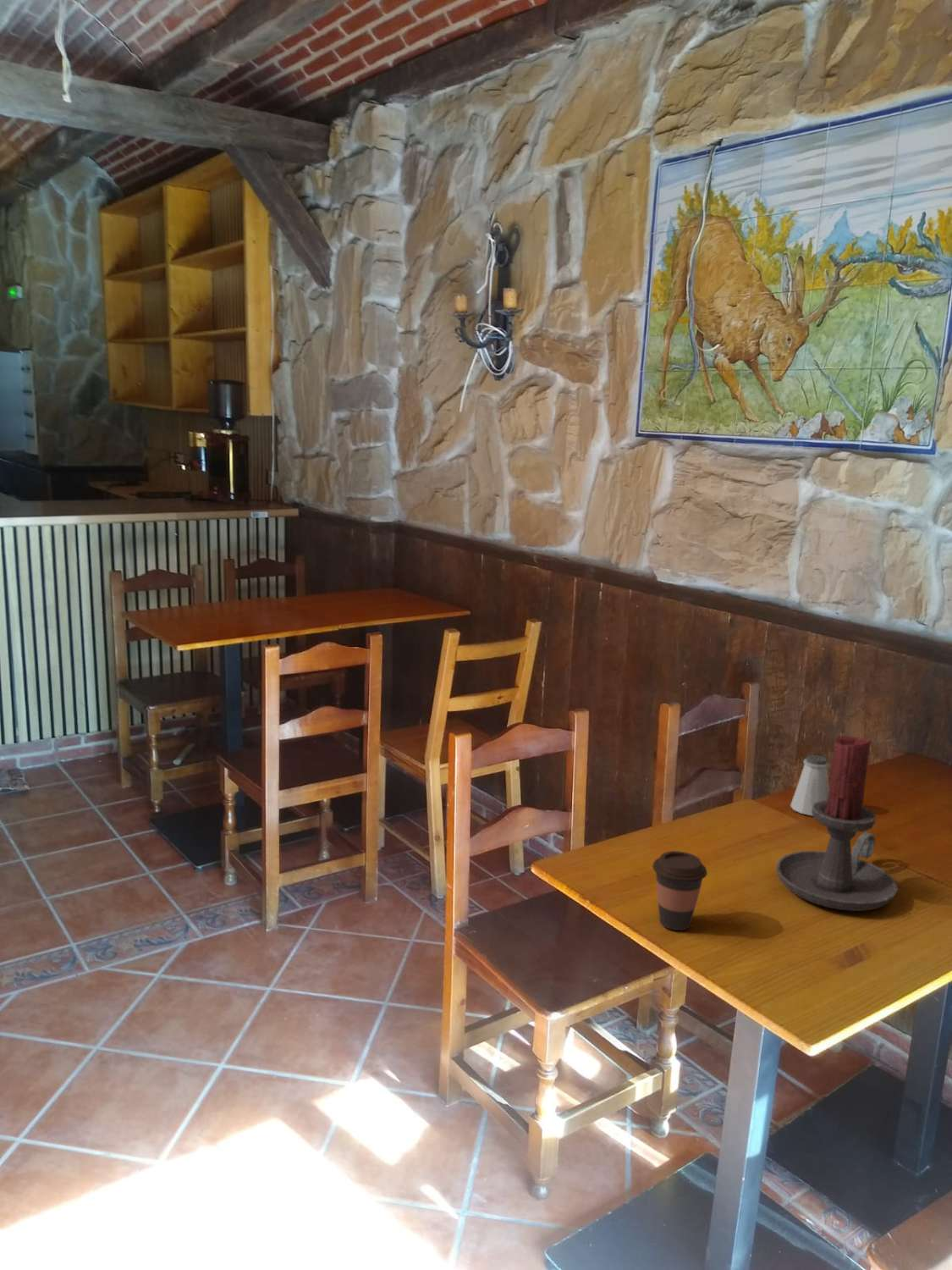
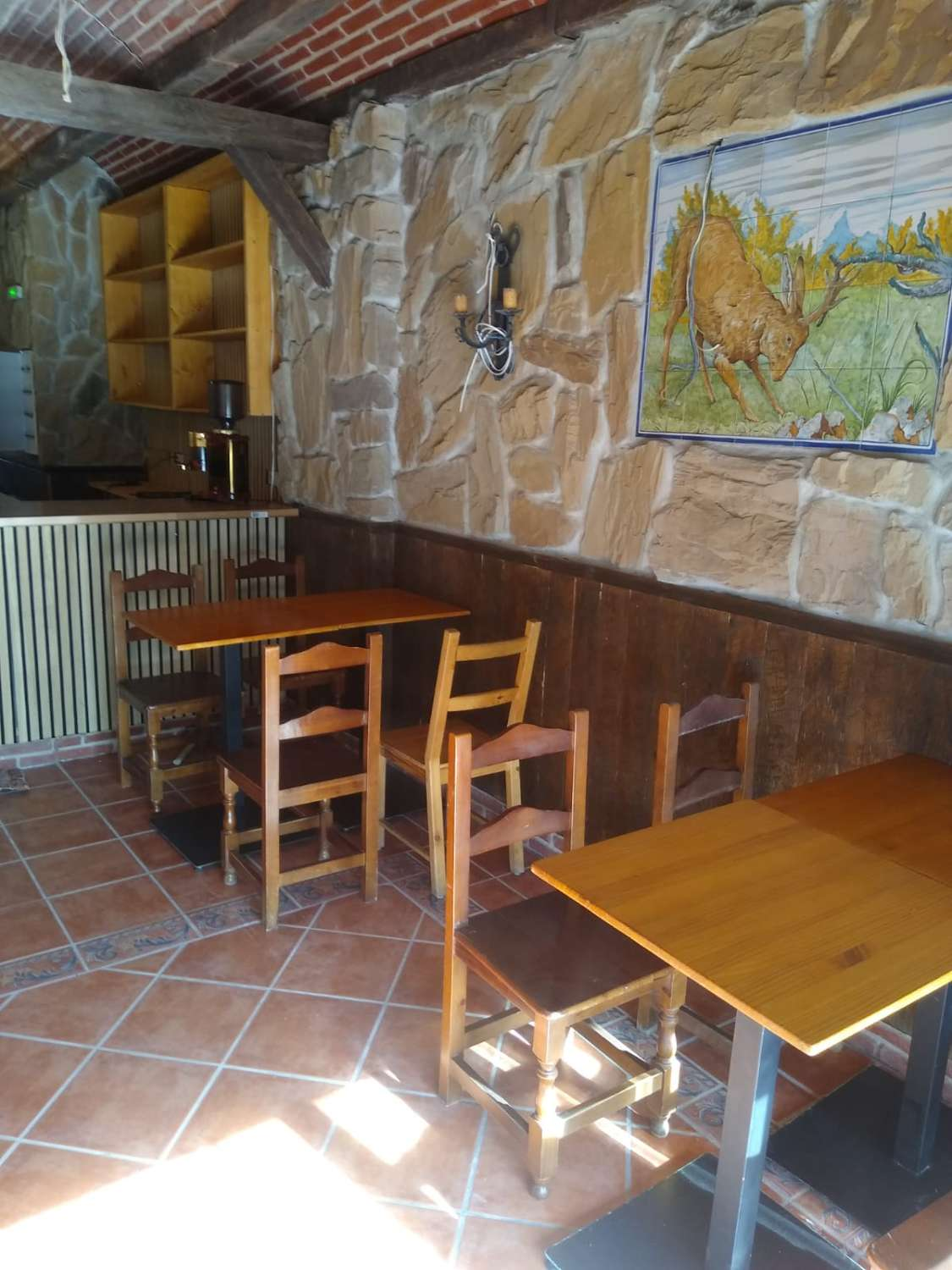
- coffee cup [652,850,708,931]
- saltshaker [790,754,829,817]
- candle holder [775,735,899,912]
